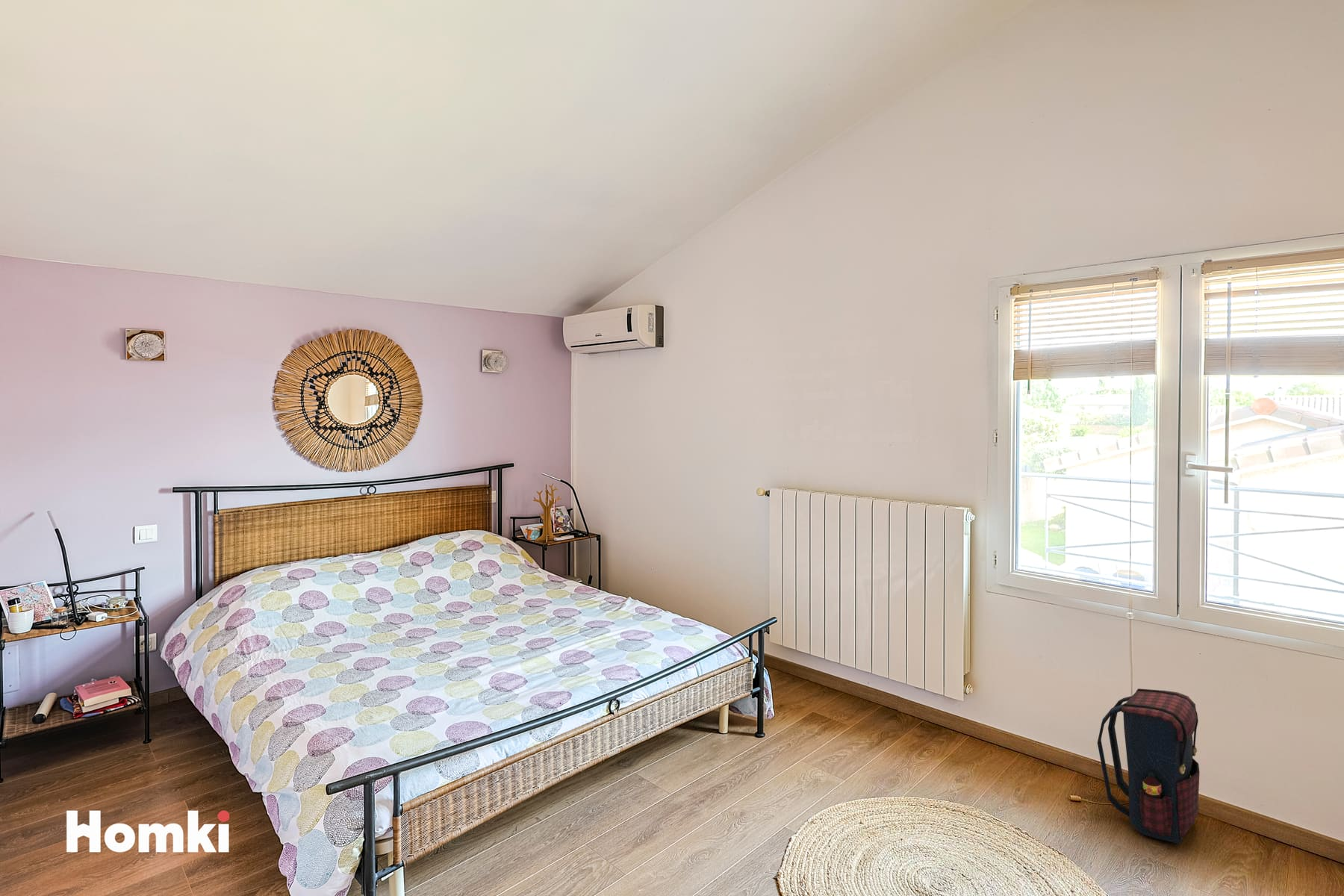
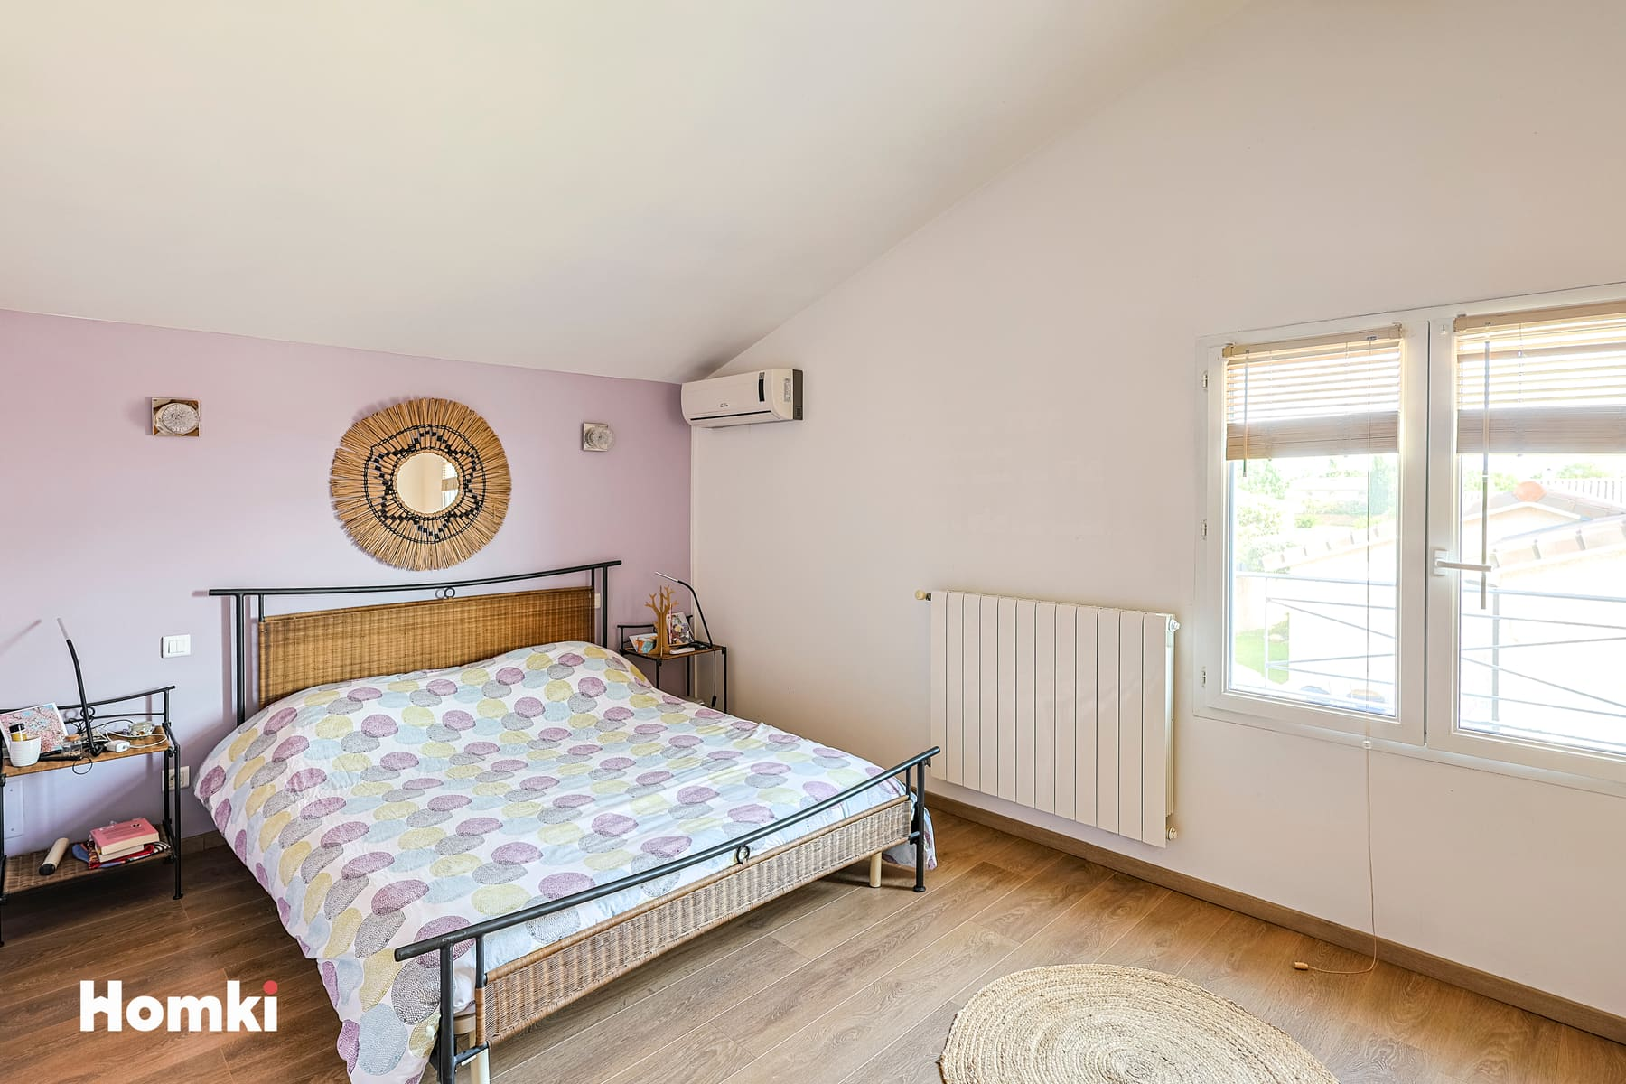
- satchel [1097,688,1200,844]
